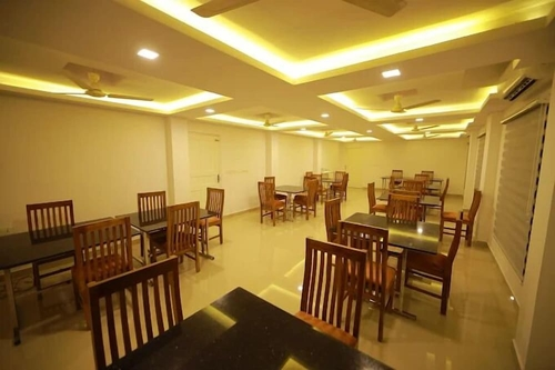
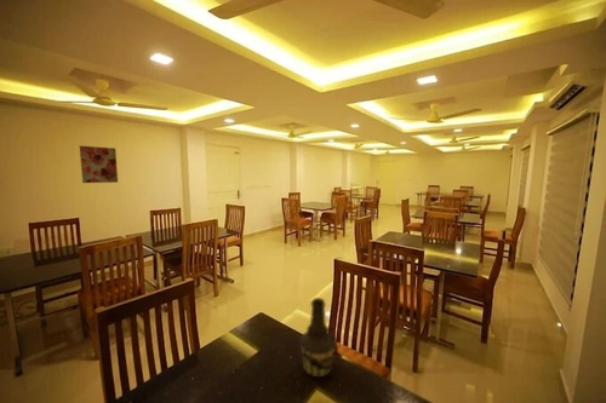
+ wall art [79,145,119,184]
+ bottle [298,297,341,378]
